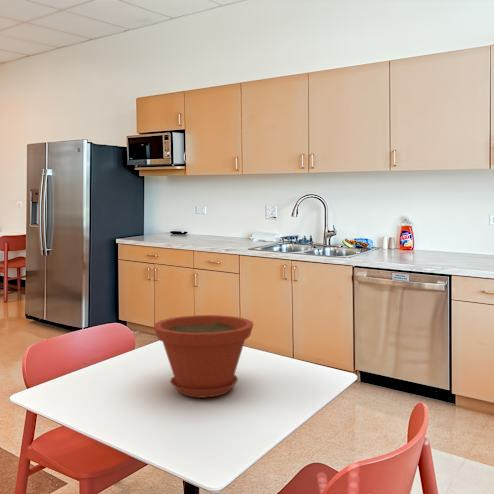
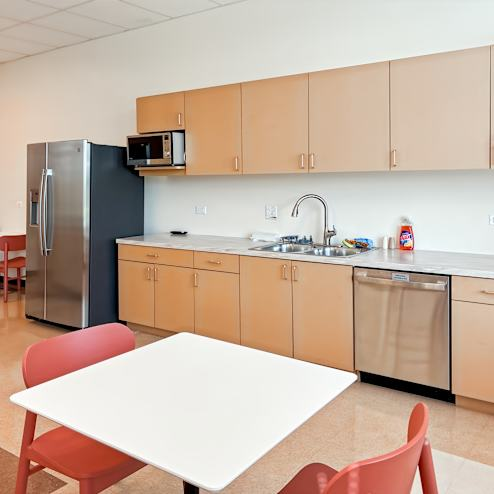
- plant pot [153,314,255,399]
